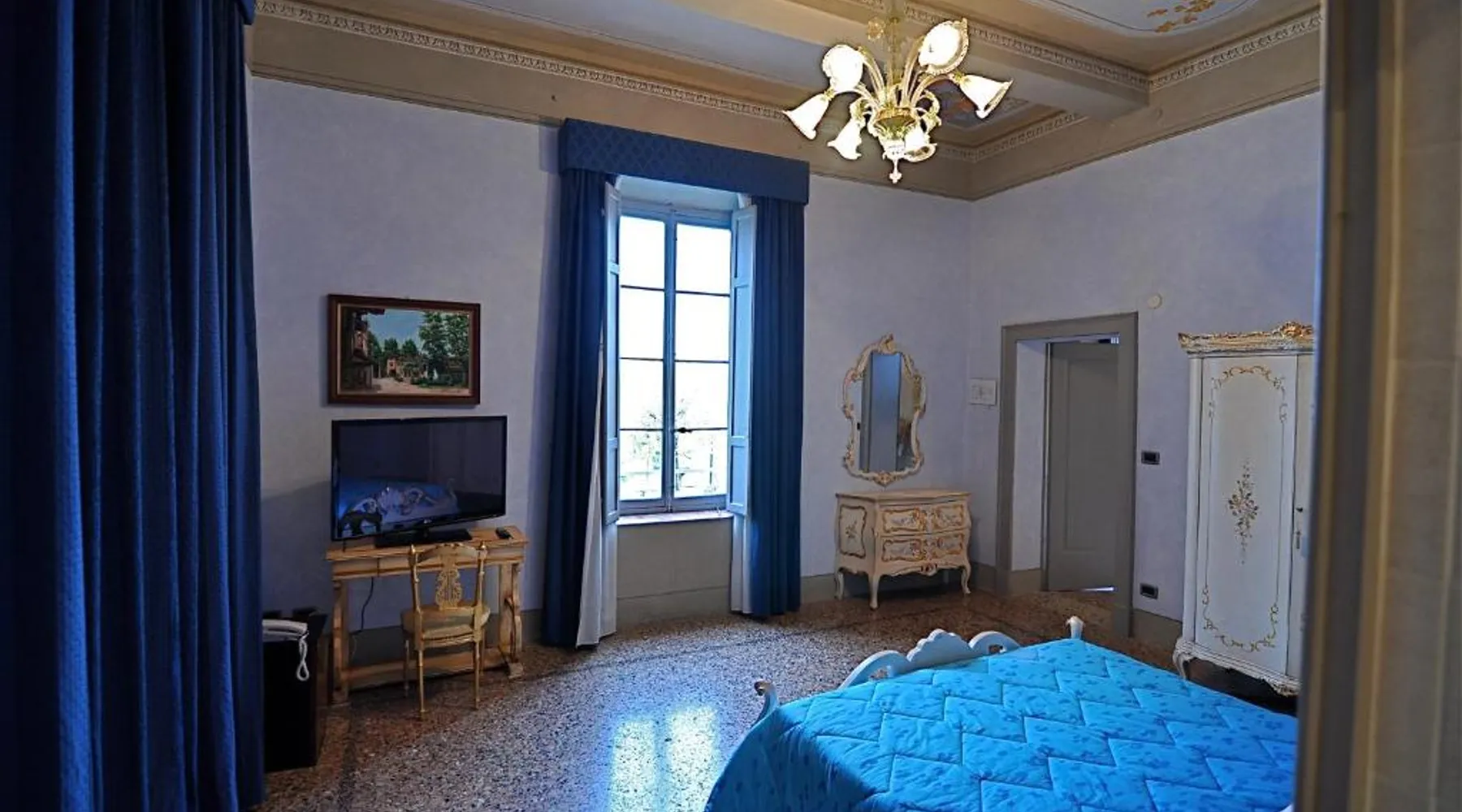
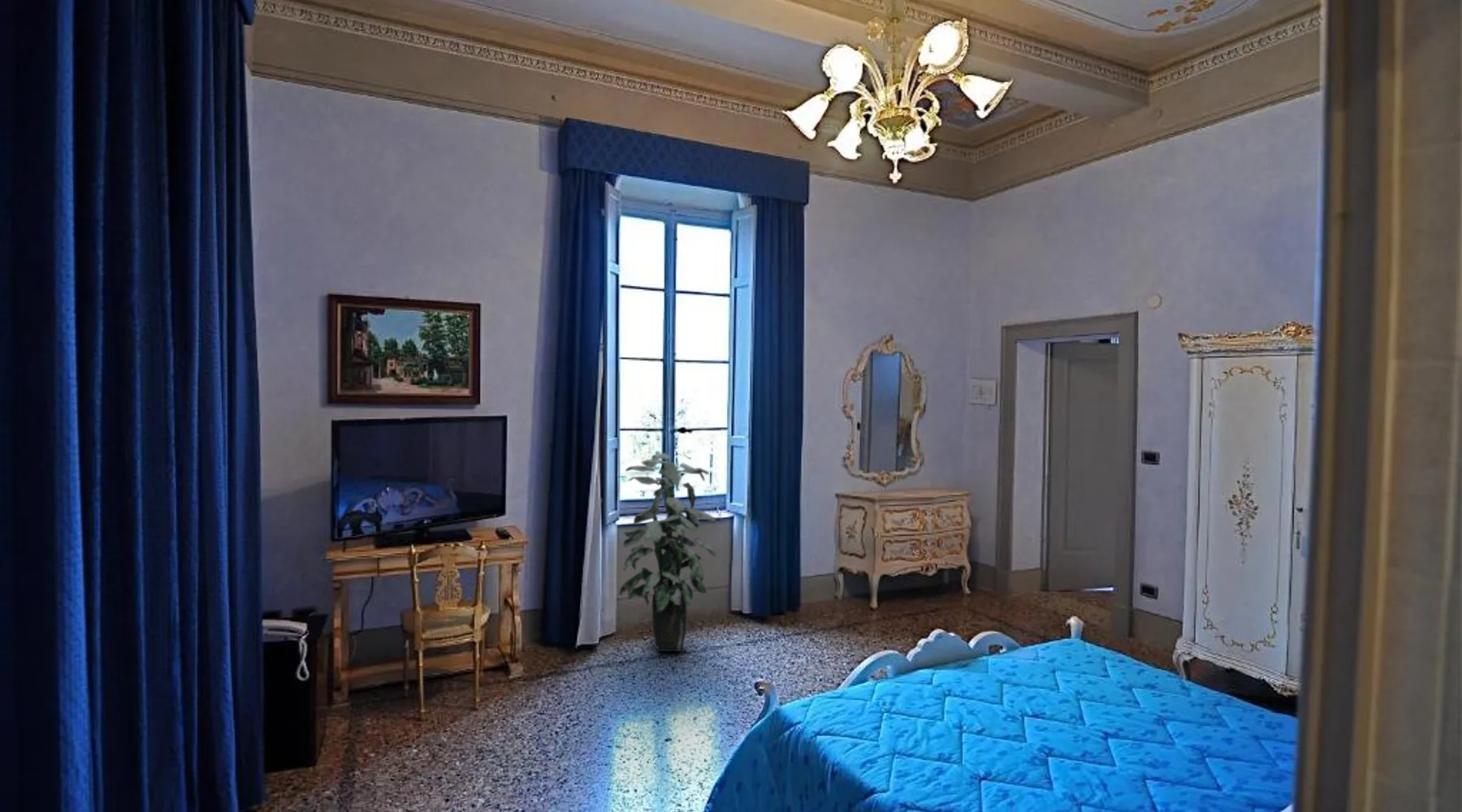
+ indoor plant [618,452,717,652]
